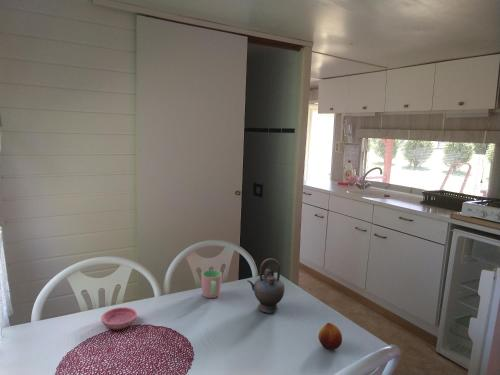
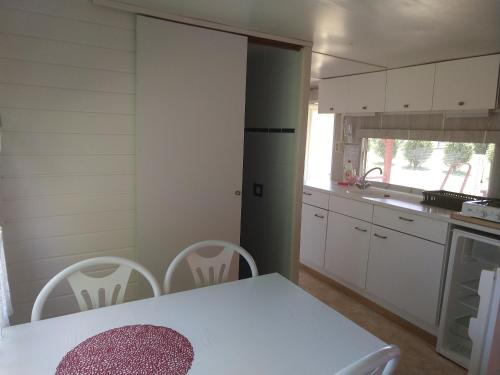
- teapot [246,257,286,314]
- fruit [318,322,343,350]
- cup [200,269,223,299]
- saucer [100,306,138,330]
